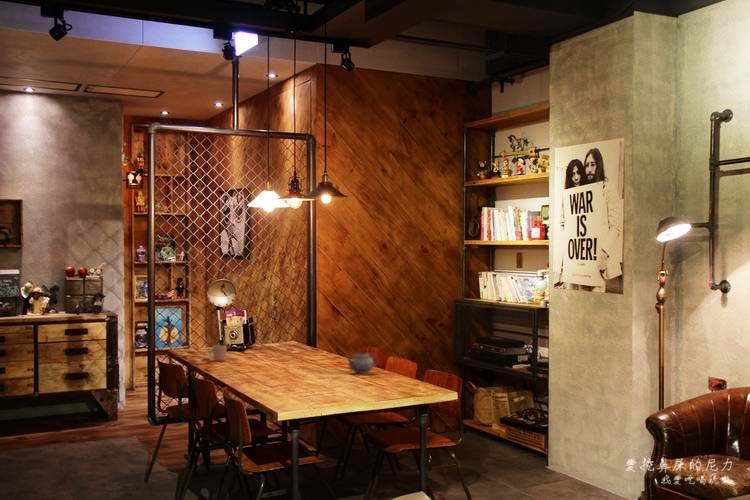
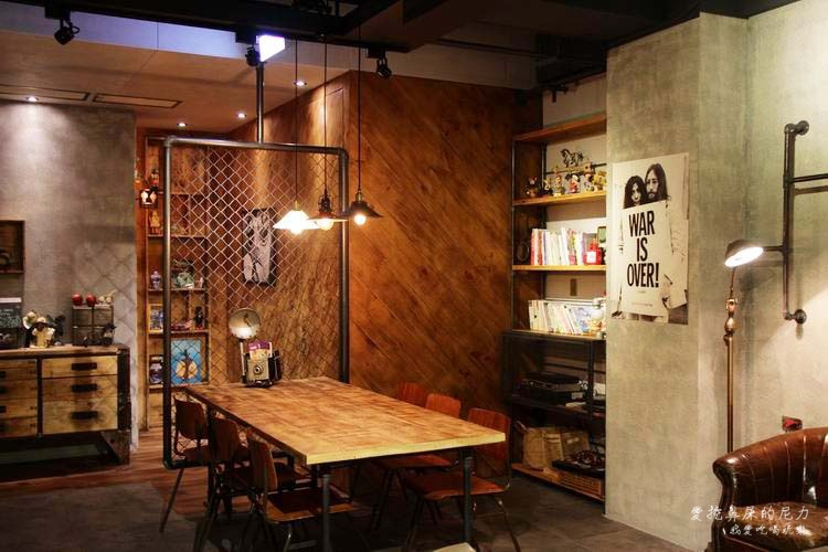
- teapot [345,350,380,375]
- cup [208,344,227,362]
